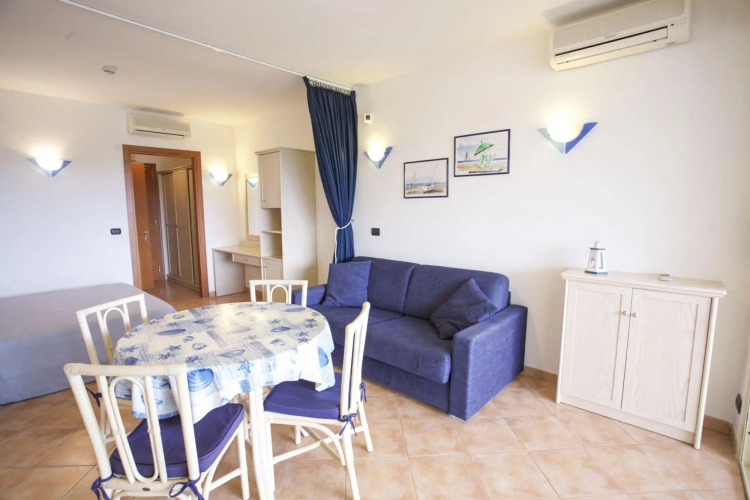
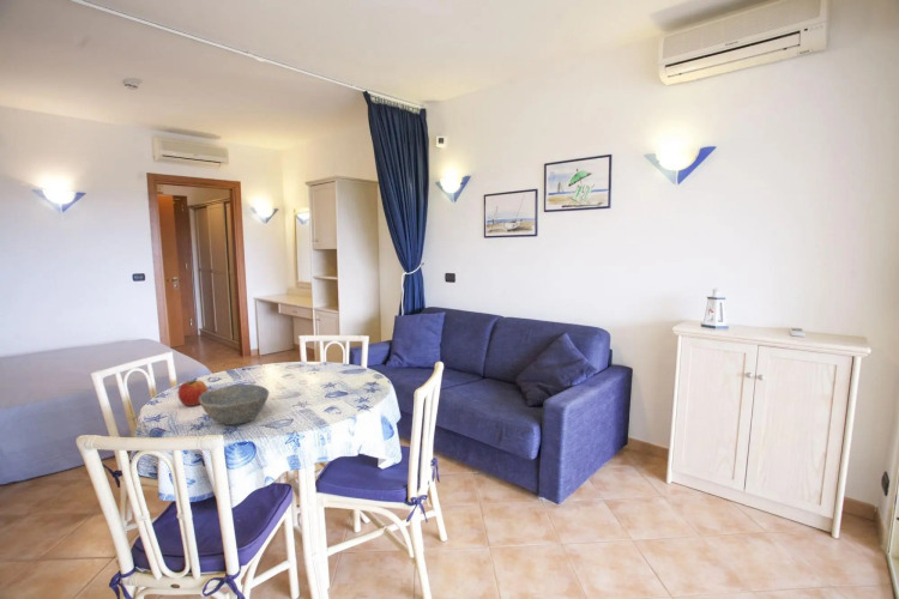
+ bowl [199,383,270,426]
+ apple [176,377,209,407]
